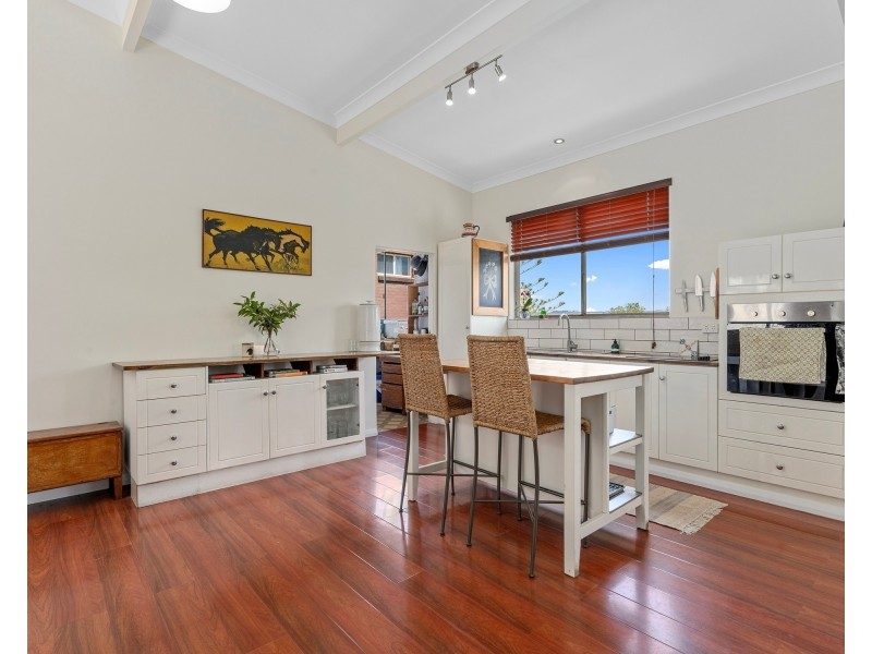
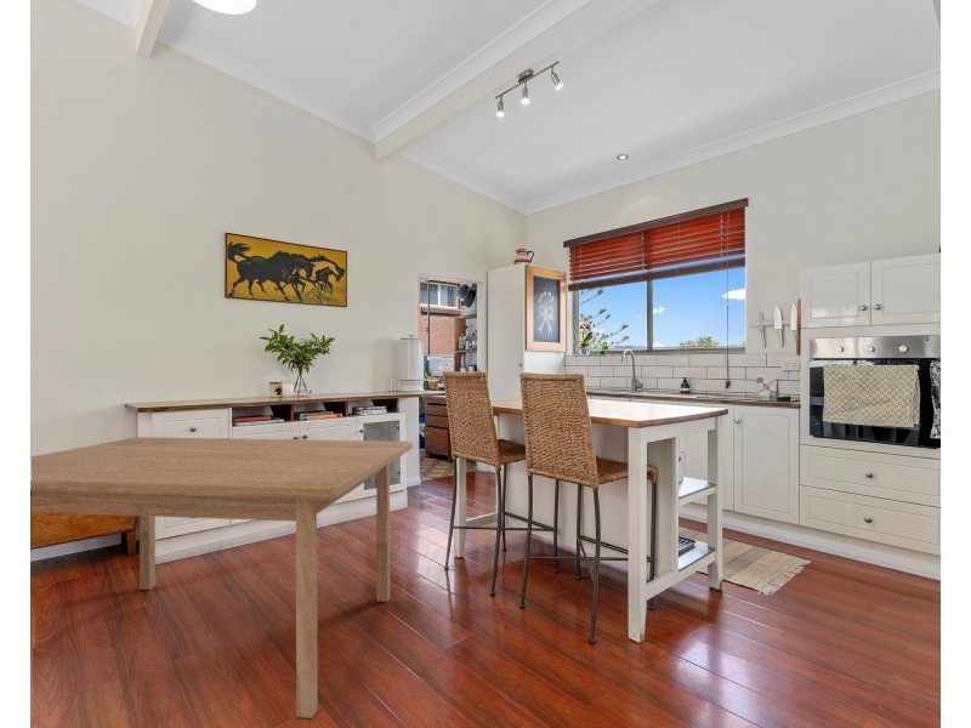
+ table [30,436,414,721]
